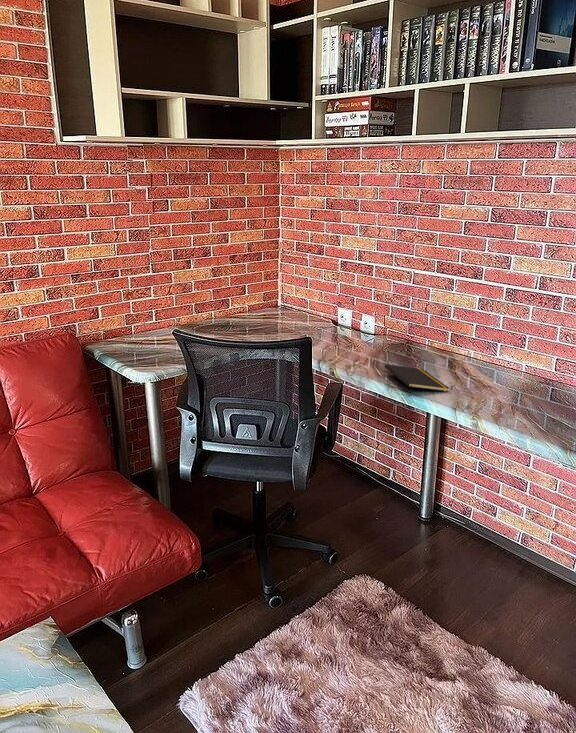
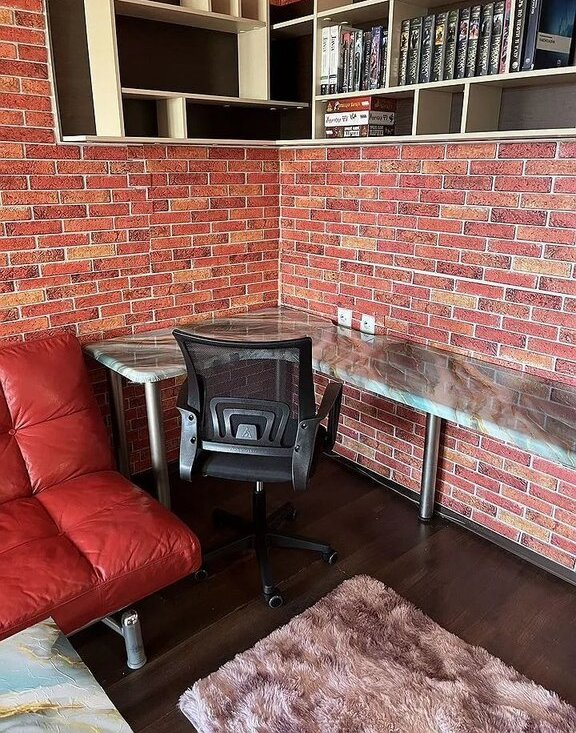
- notepad [384,363,450,395]
